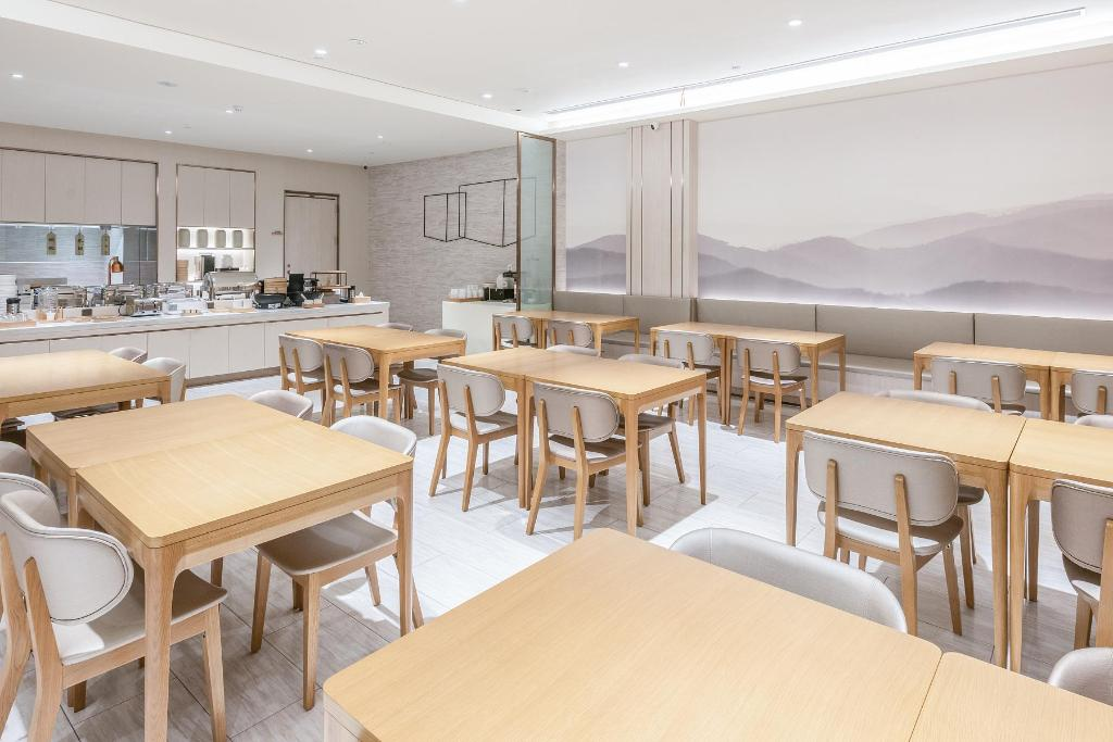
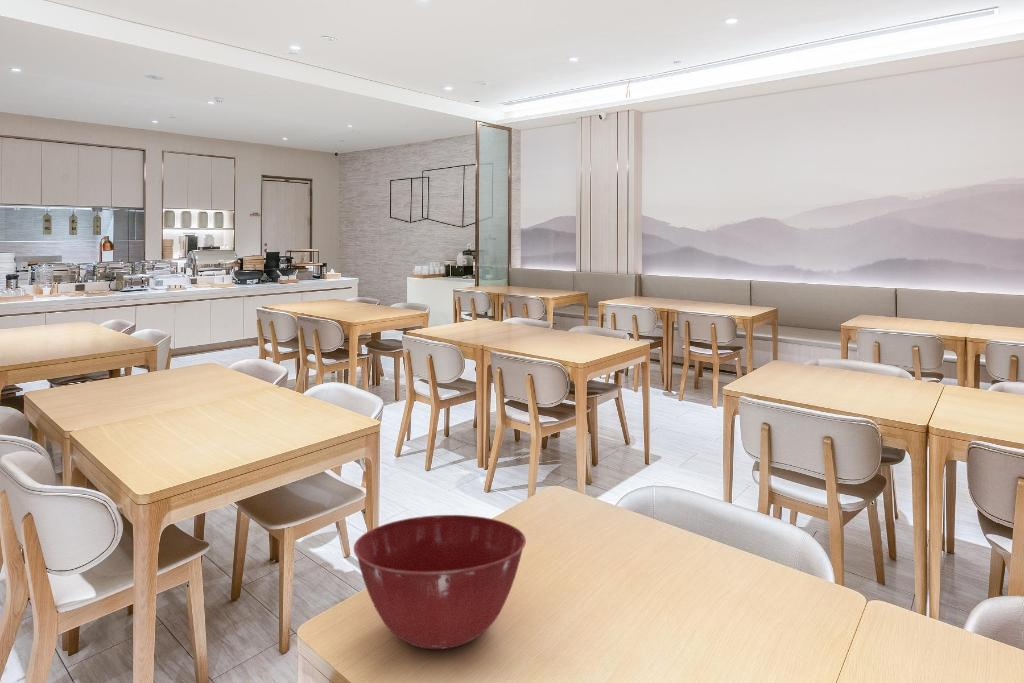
+ mixing bowl [353,514,527,650]
